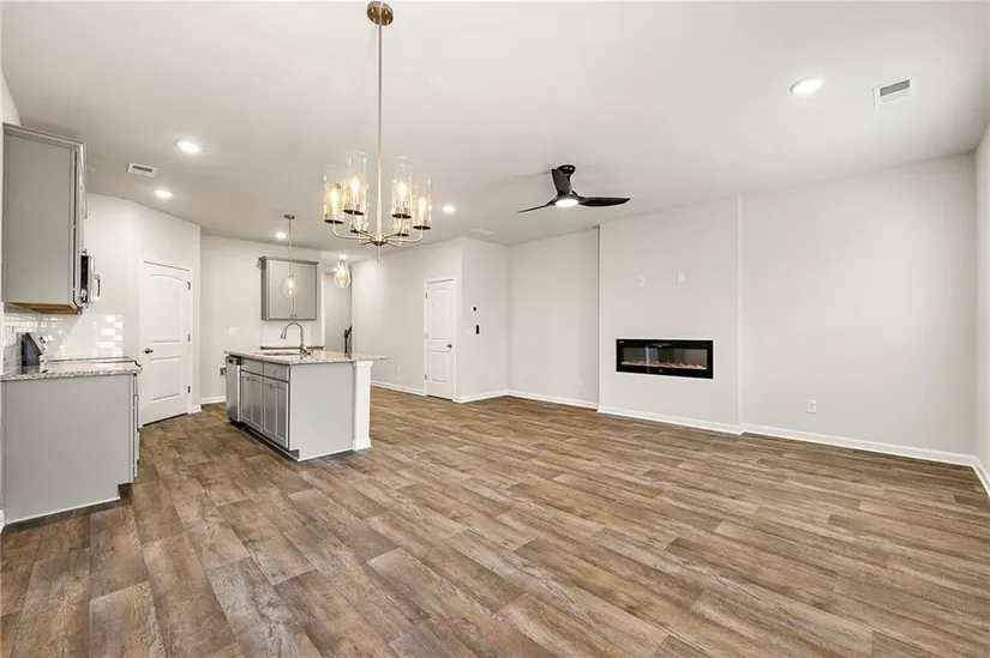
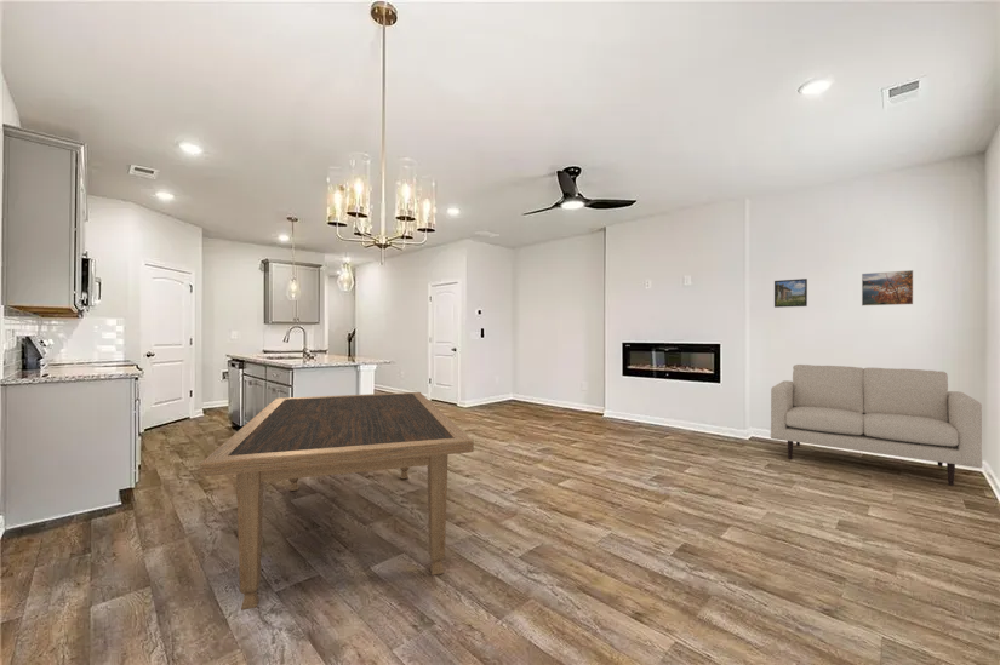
+ sofa [770,363,983,487]
+ dining table [199,391,475,610]
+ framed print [773,277,808,309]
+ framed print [861,269,914,306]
